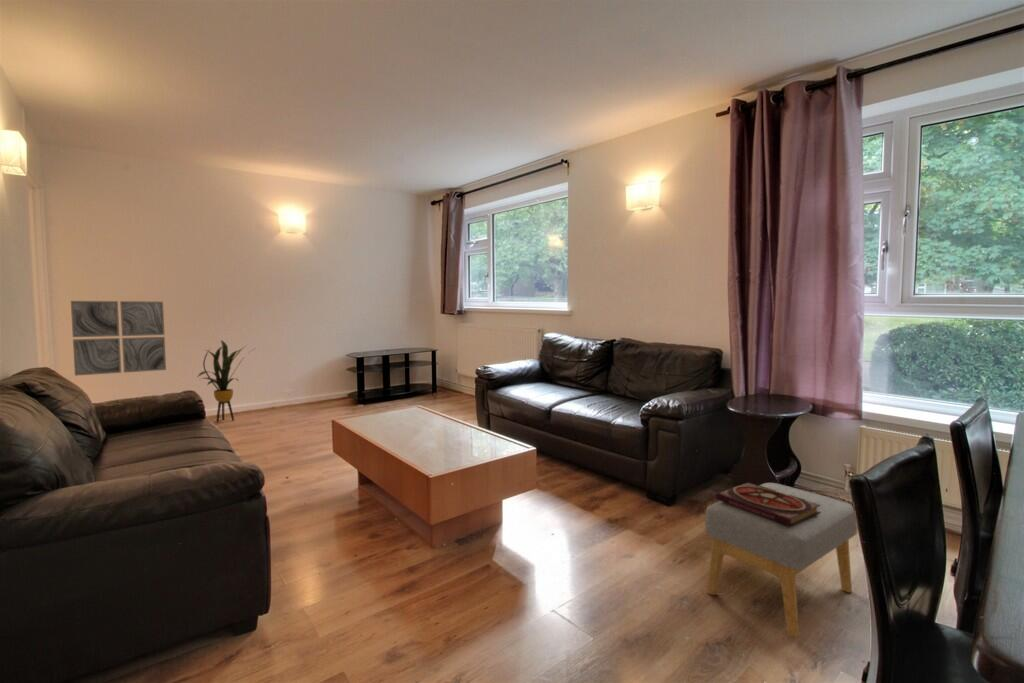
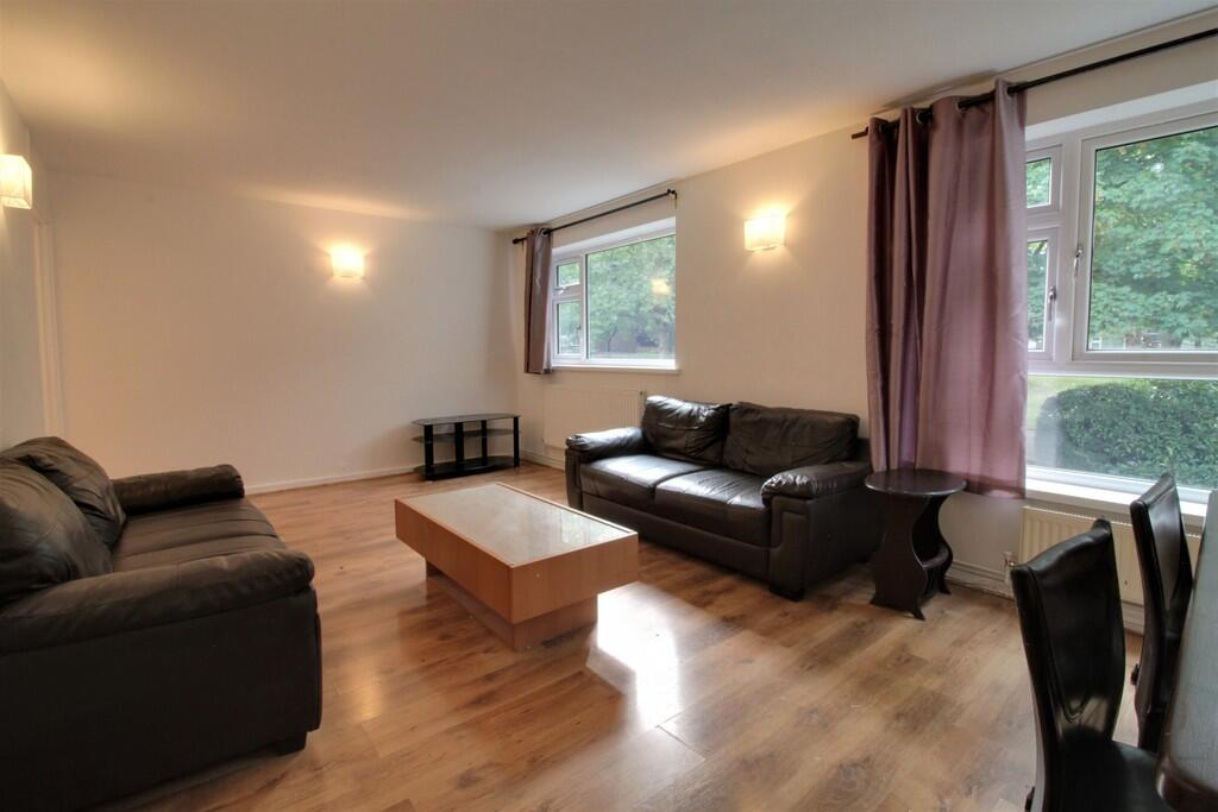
- footstool [704,482,858,638]
- book [715,481,821,527]
- wall art [70,300,167,377]
- house plant [197,339,255,423]
